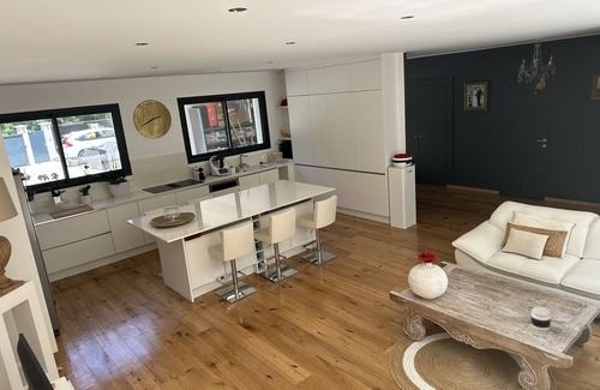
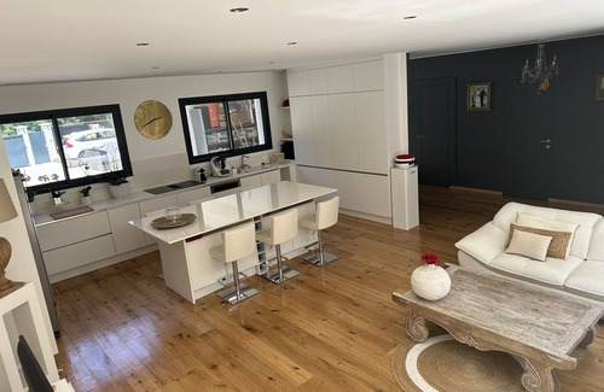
- jar [529,306,552,331]
